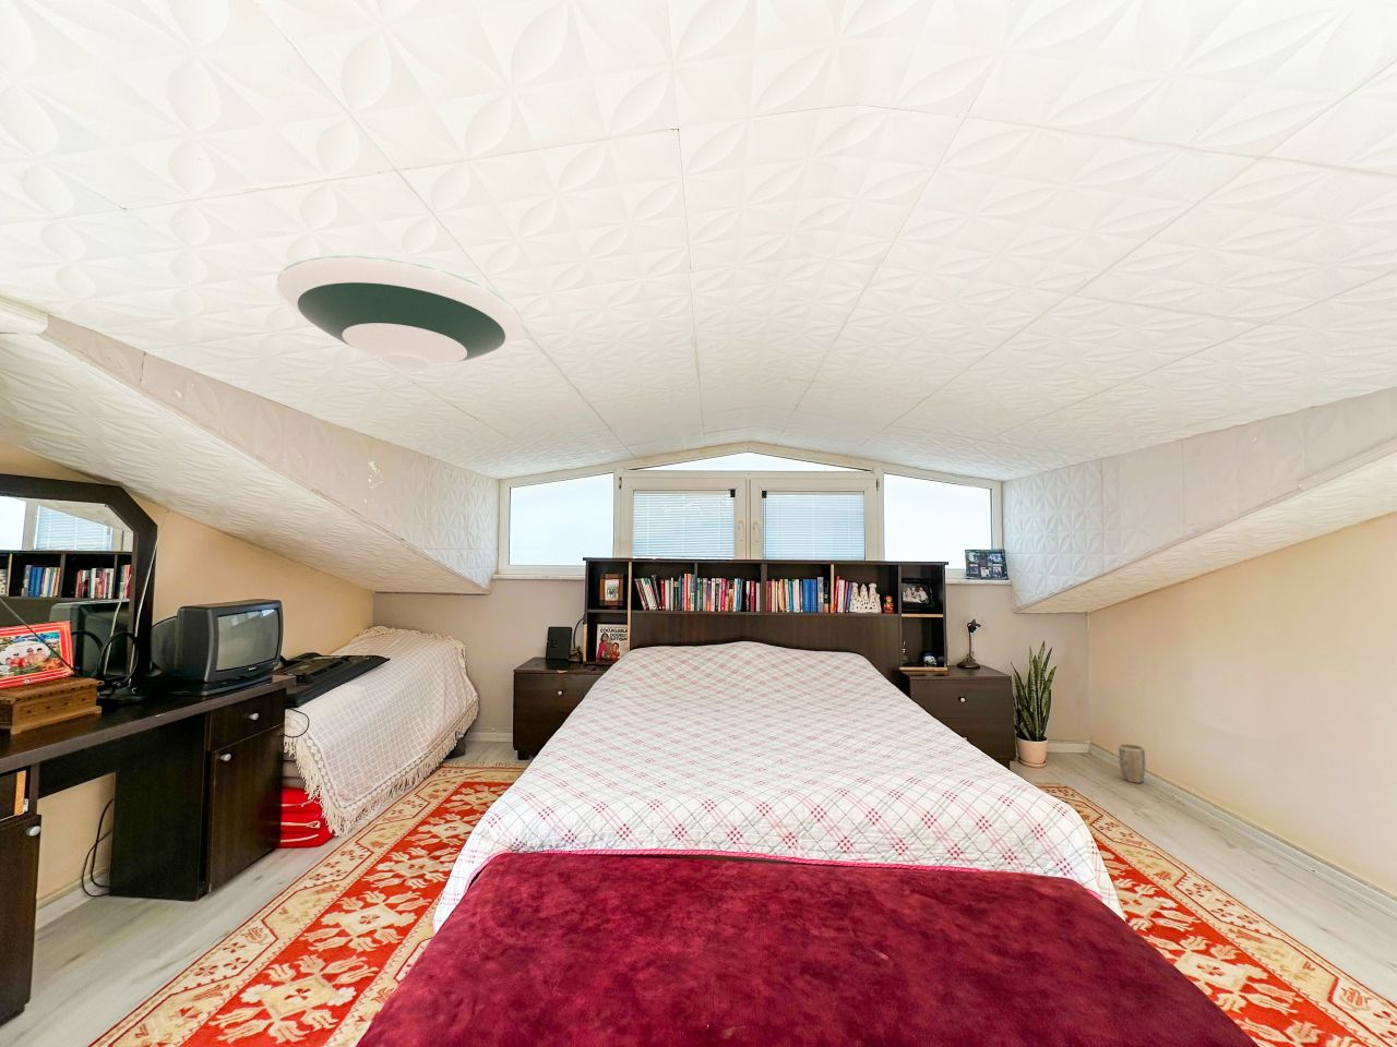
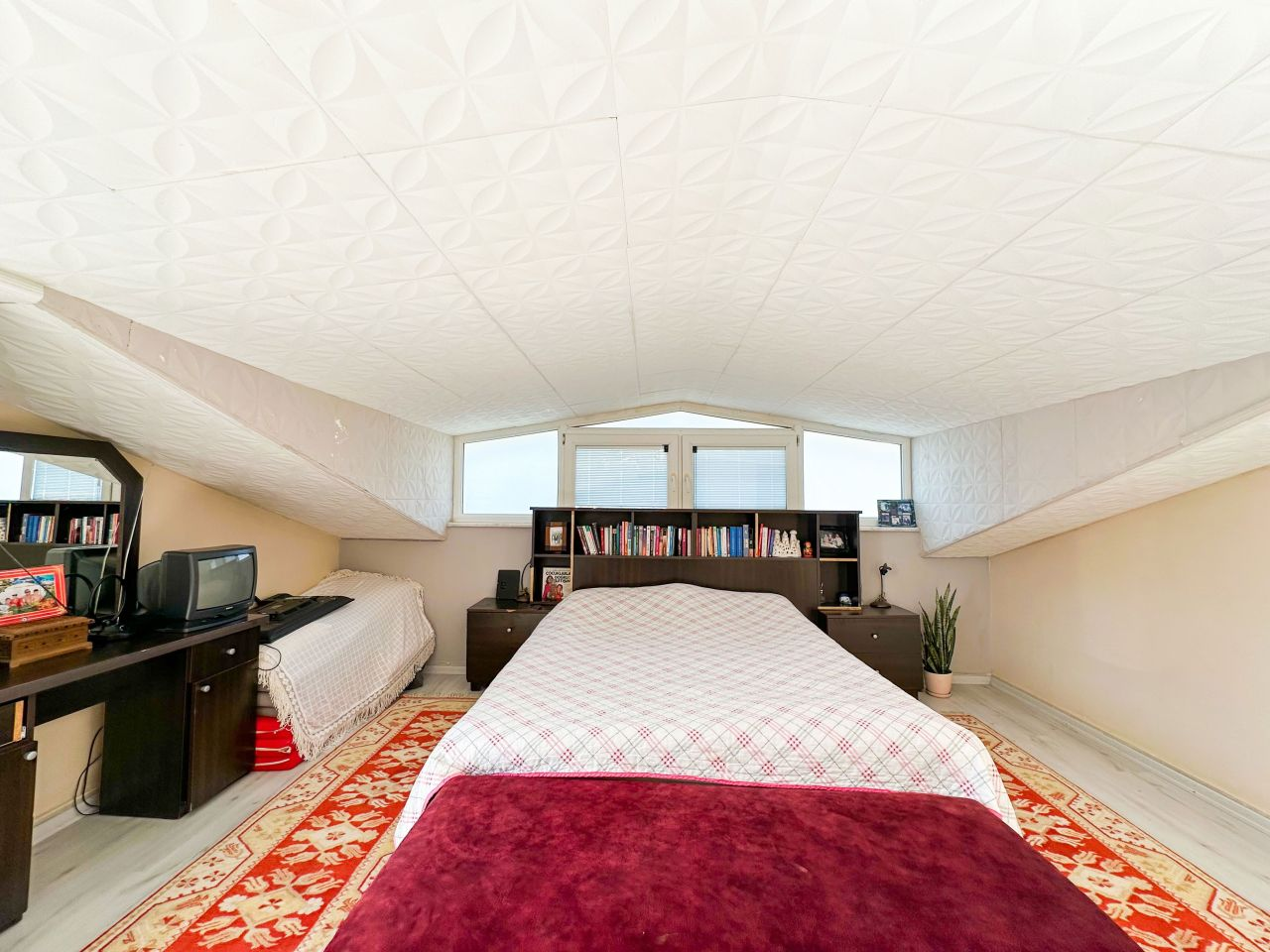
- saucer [276,254,522,370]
- plant pot [1118,742,1146,784]
